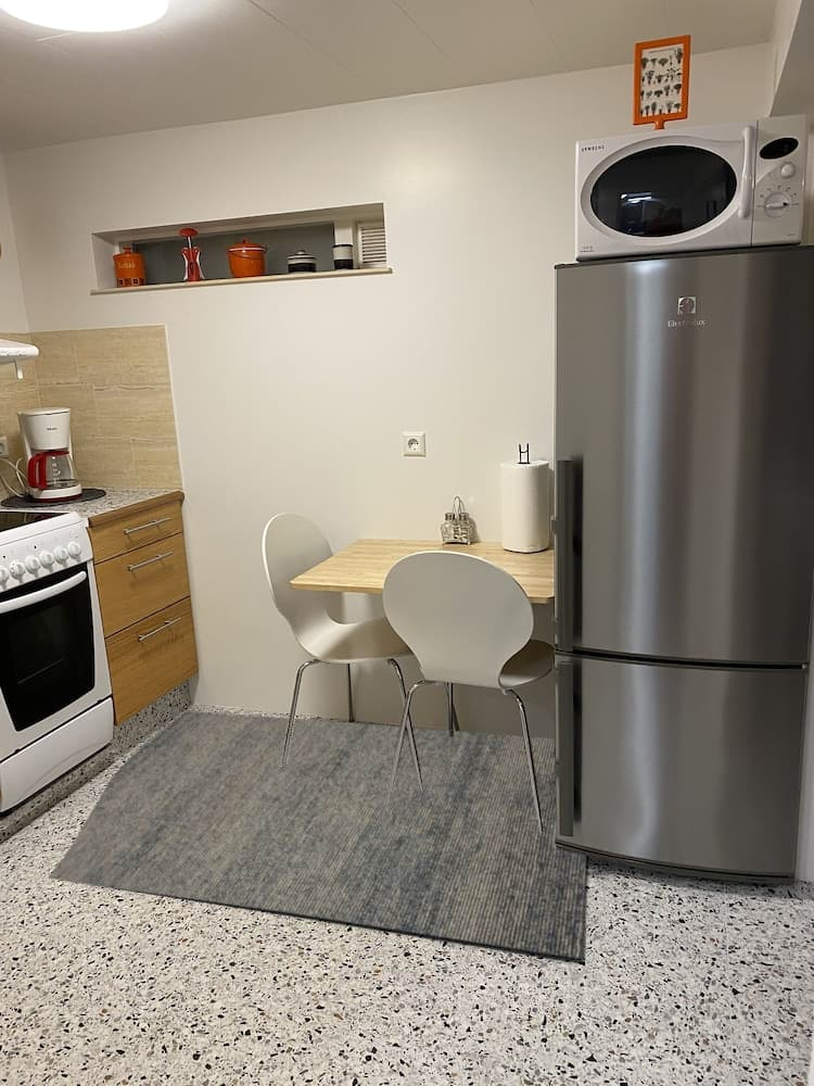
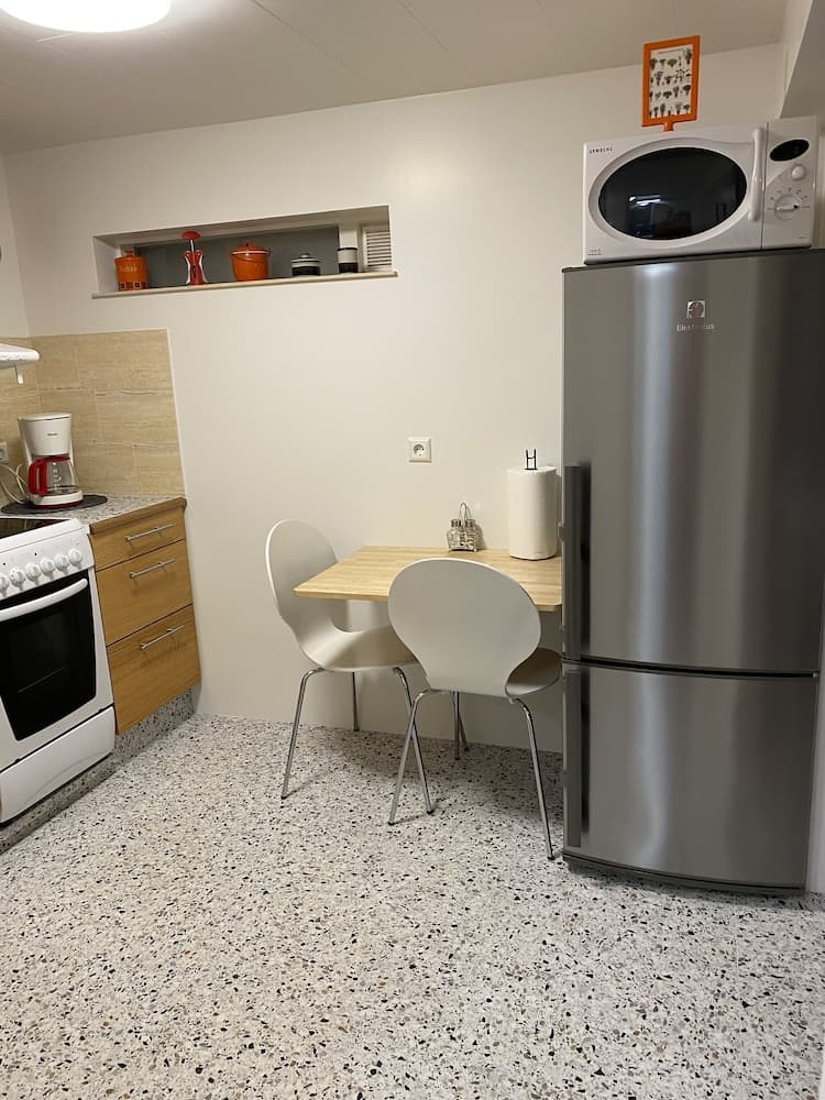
- rug [47,710,587,960]
